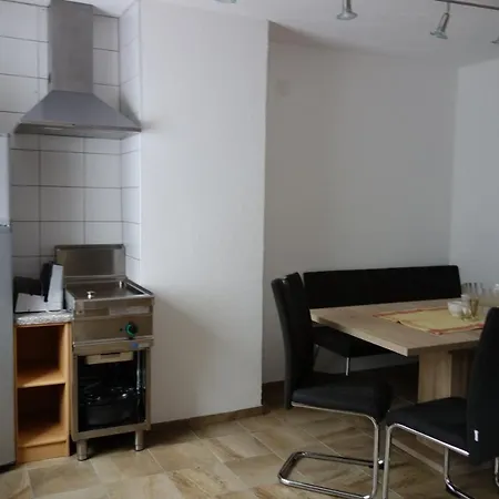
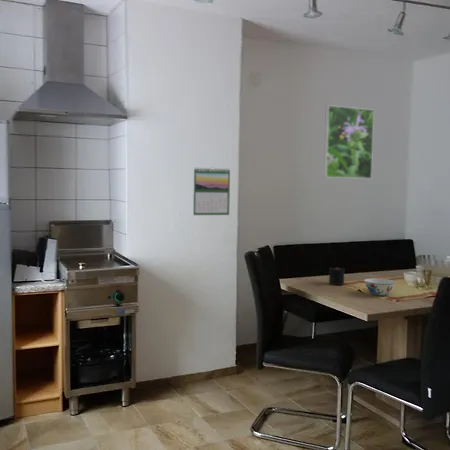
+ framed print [323,104,375,180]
+ chinaware [364,278,397,297]
+ calendar [192,166,231,216]
+ candle [328,261,346,286]
